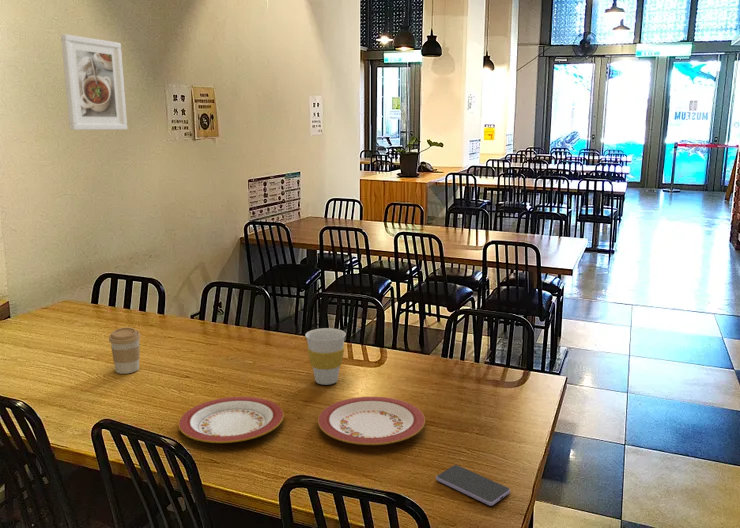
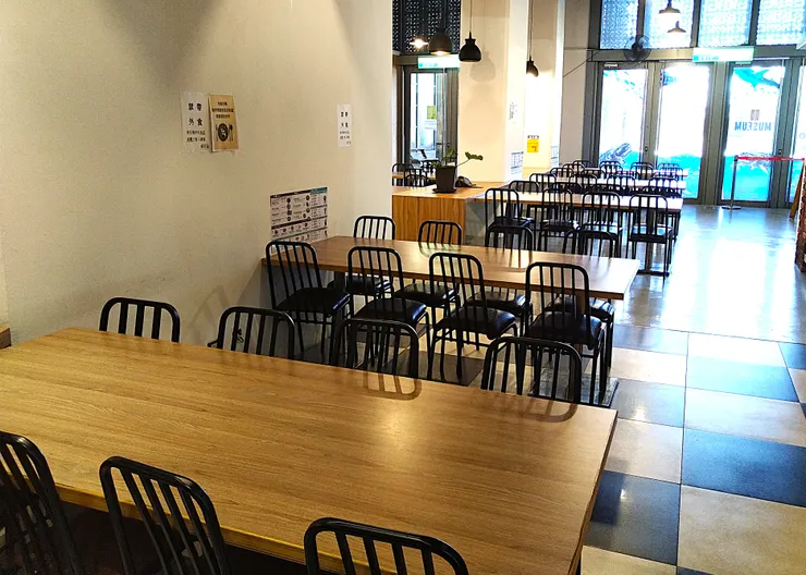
- plate [317,396,426,446]
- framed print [60,33,128,131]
- coffee cup [108,327,141,375]
- plate [178,396,285,444]
- smartphone [435,464,511,507]
- cup [304,327,347,386]
